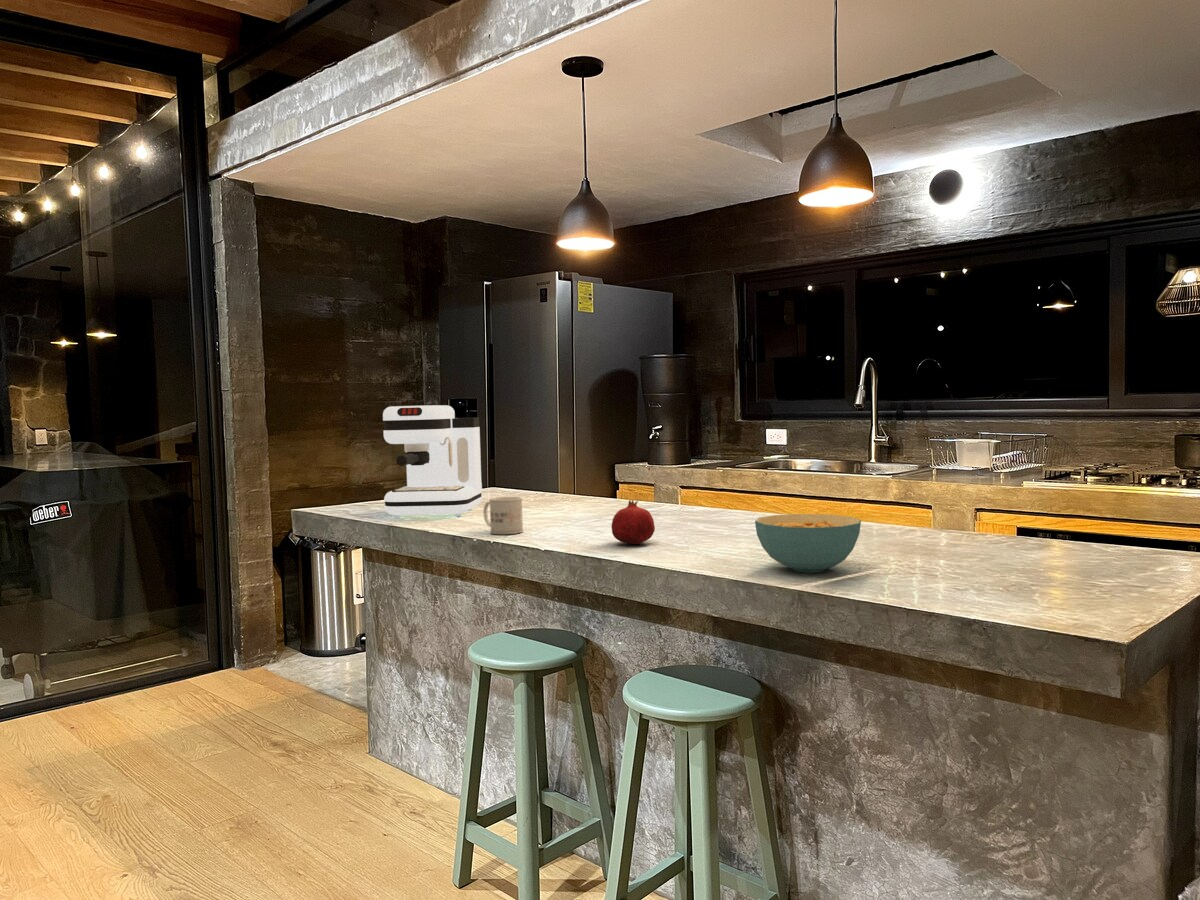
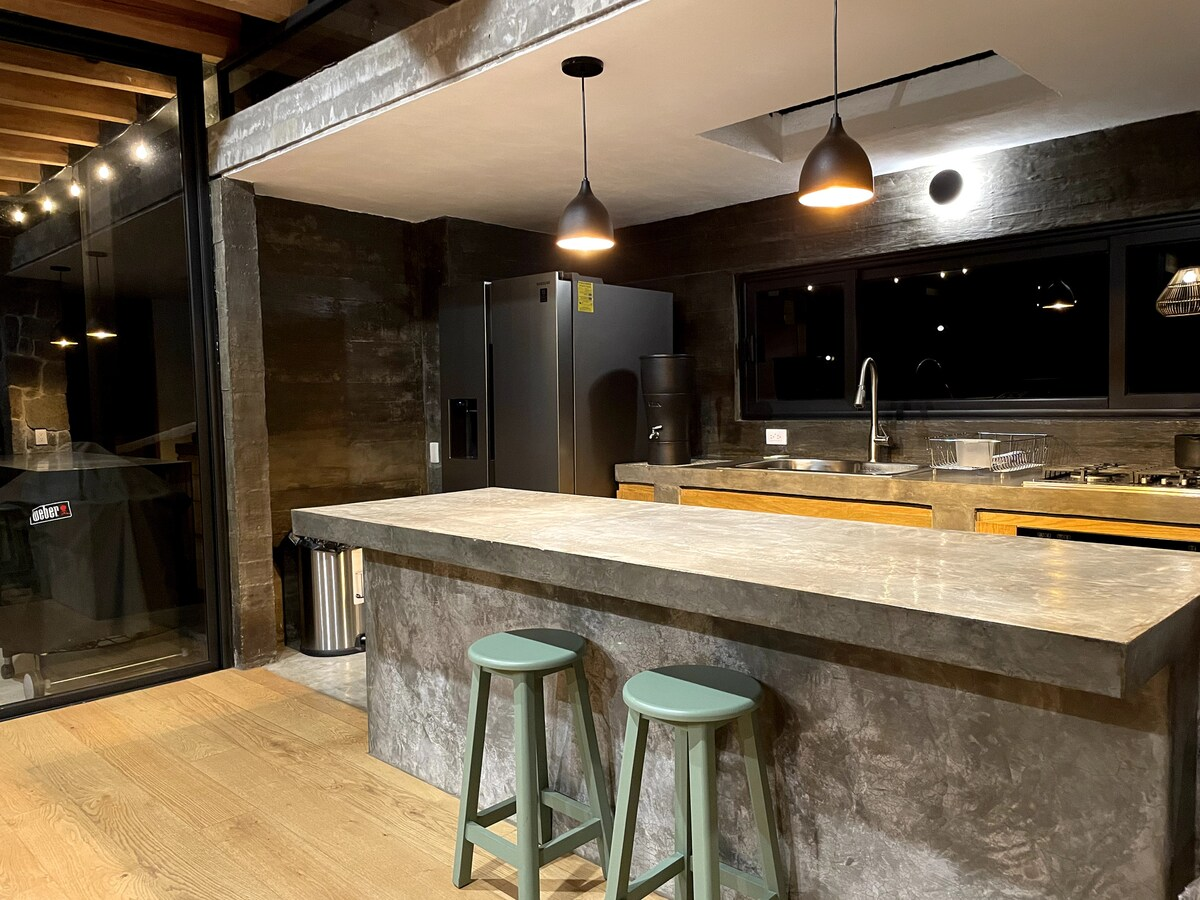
- cereal bowl [754,513,862,574]
- coffee maker [382,404,483,518]
- mug [482,496,524,535]
- fruit [611,499,656,545]
